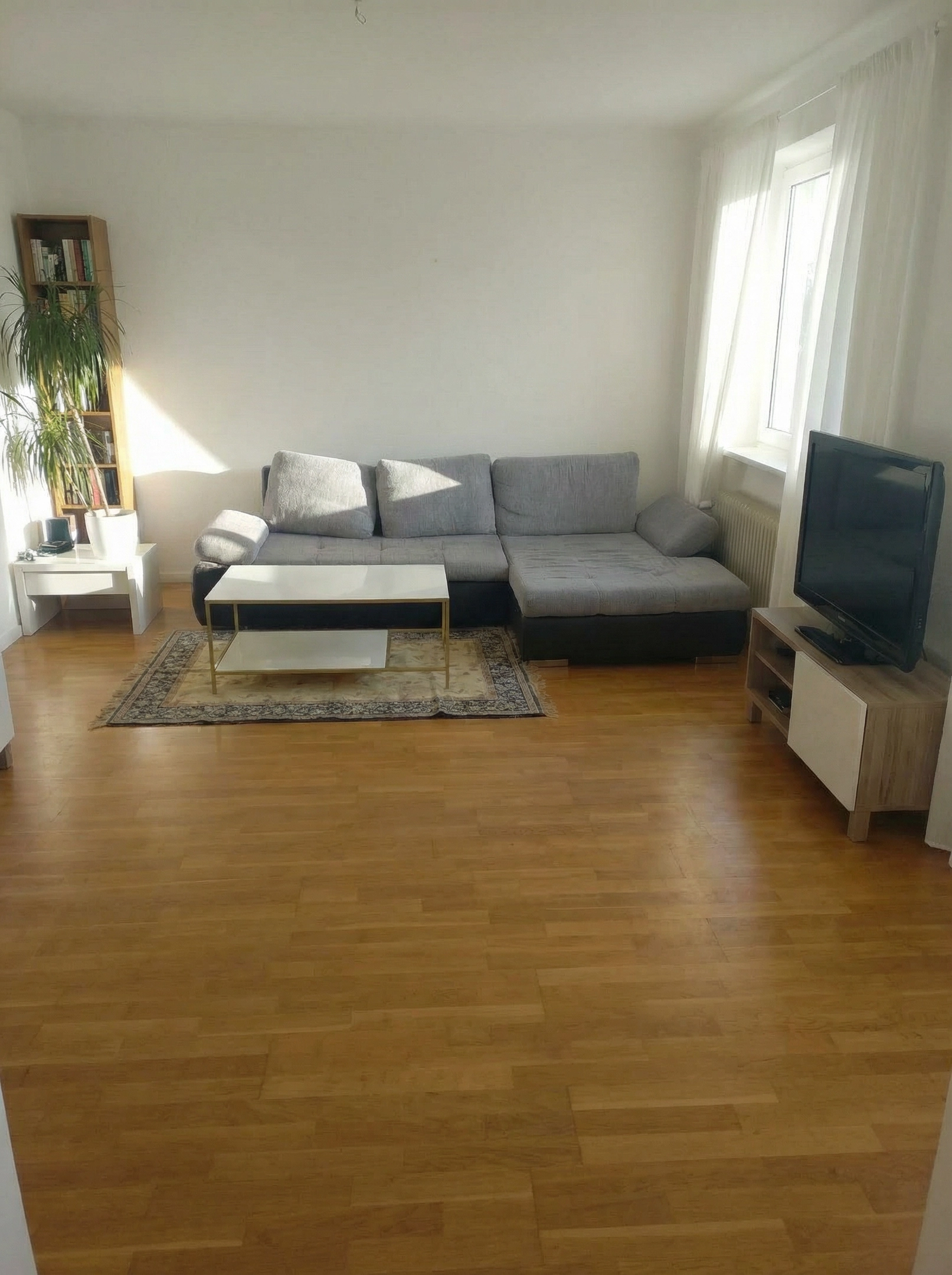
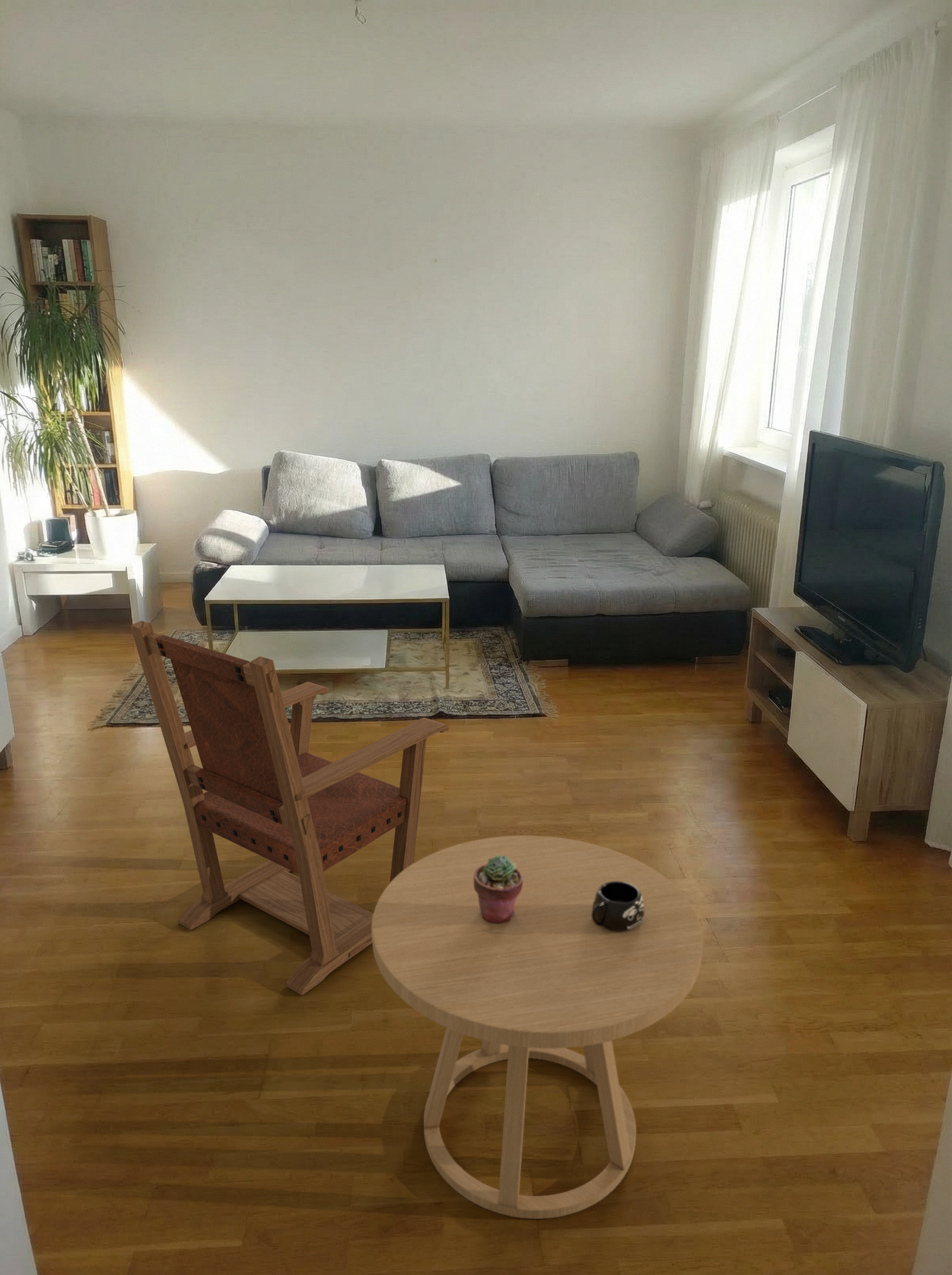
+ armchair [129,620,449,996]
+ side table [372,835,704,1220]
+ potted succulent [474,855,523,924]
+ mug [591,881,645,931]
